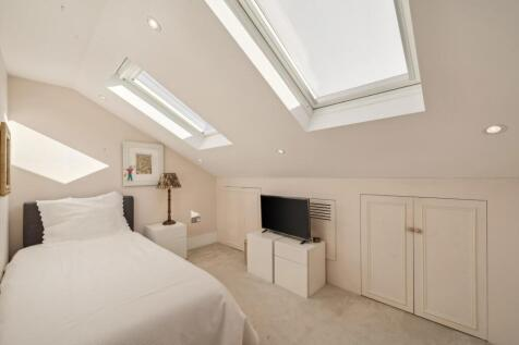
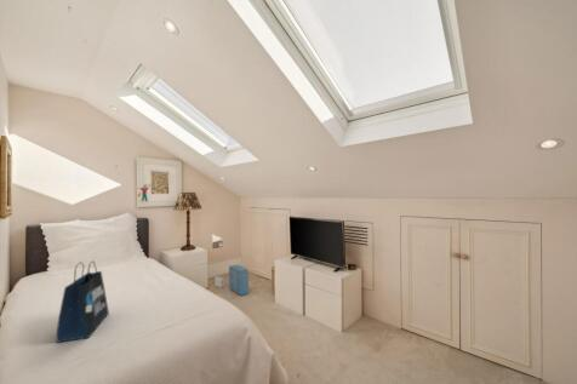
+ tote bag [55,260,110,344]
+ storage bin [213,263,250,297]
